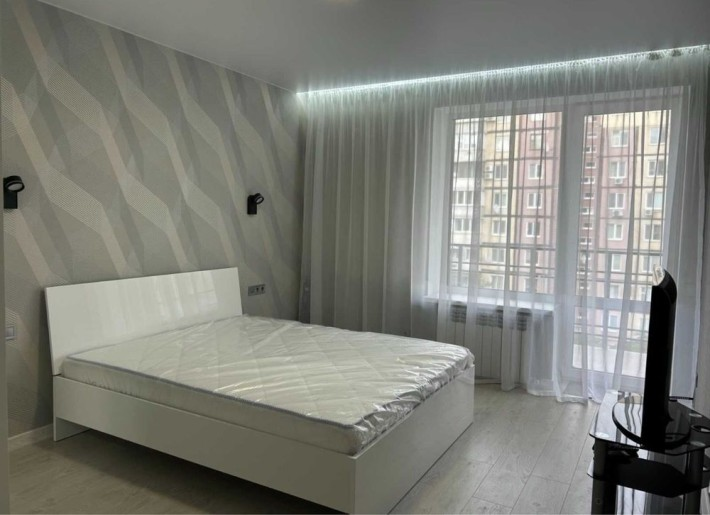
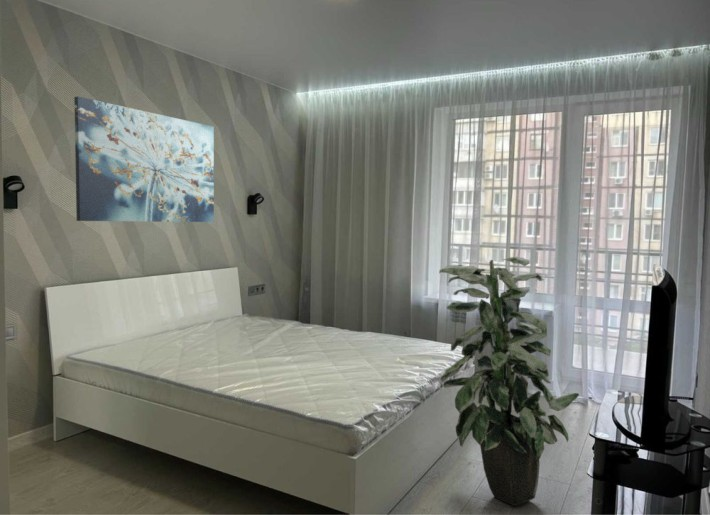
+ indoor plant [438,256,580,507]
+ wall art [73,95,215,223]
